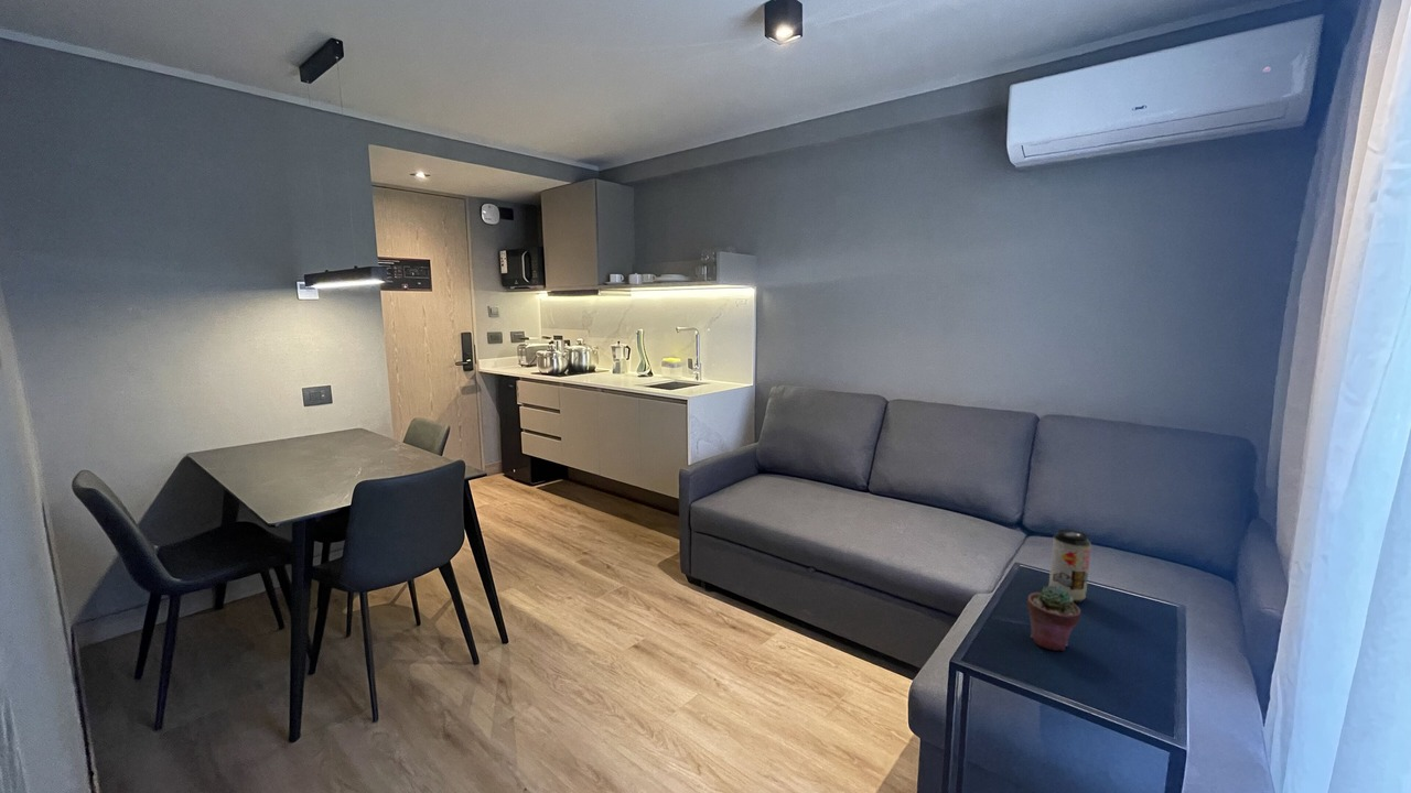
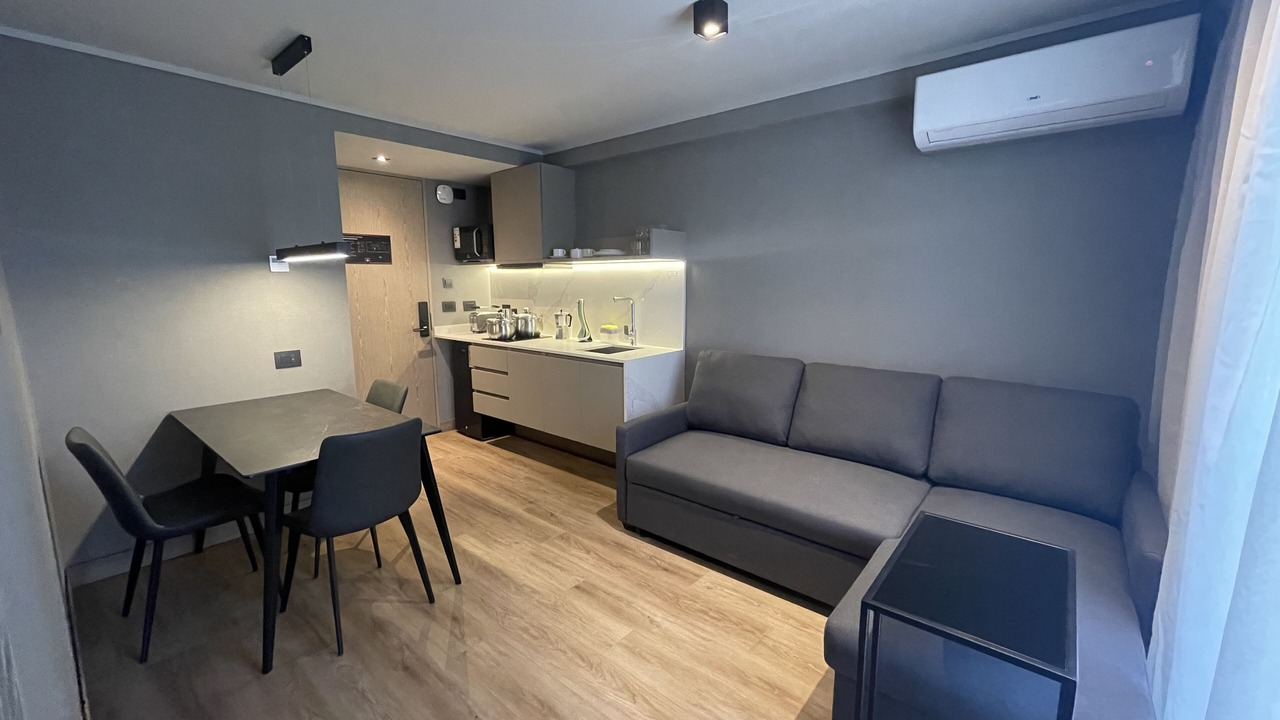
- beverage can [1048,529,1092,604]
- potted succulent [1026,585,1081,651]
